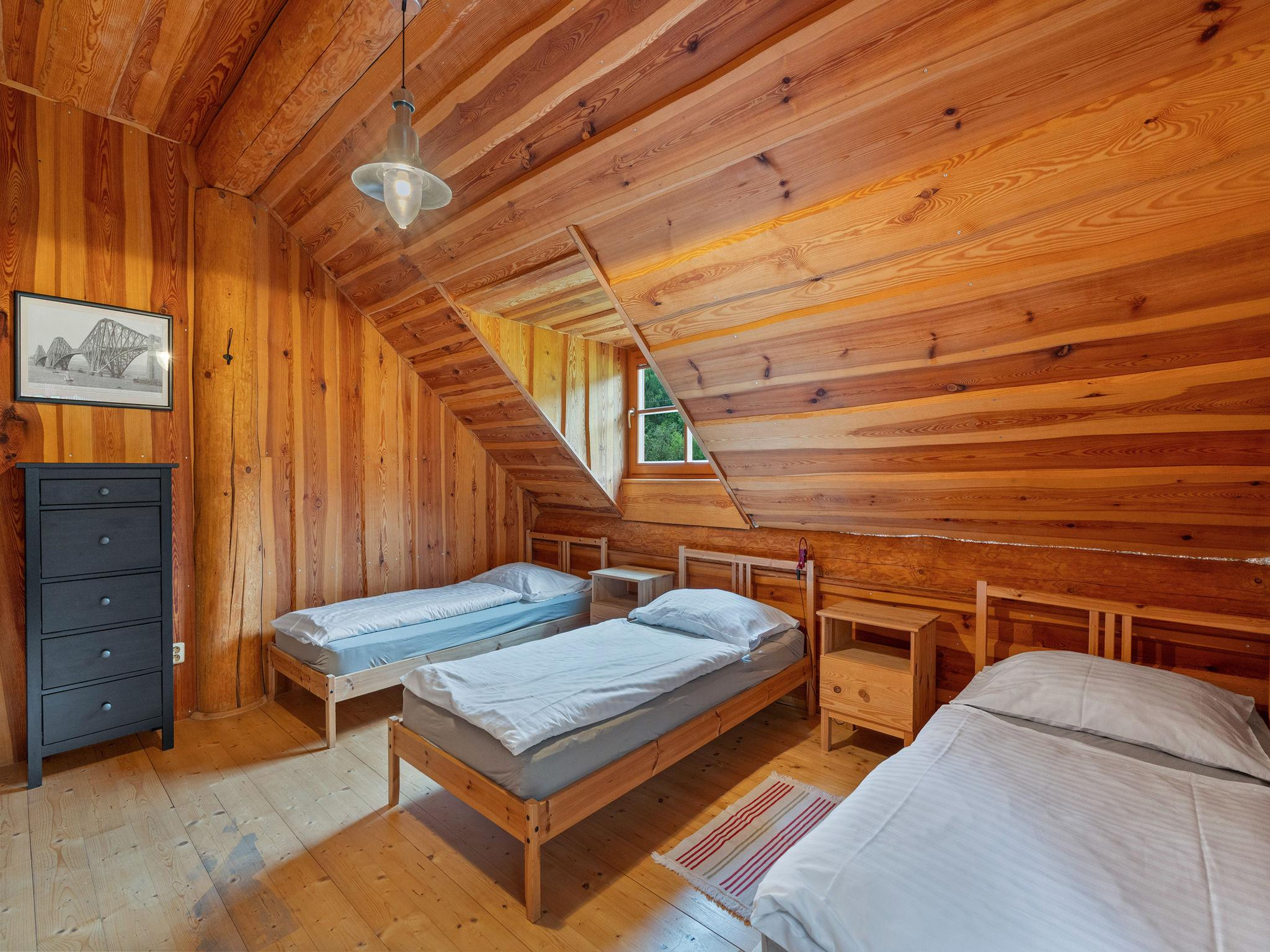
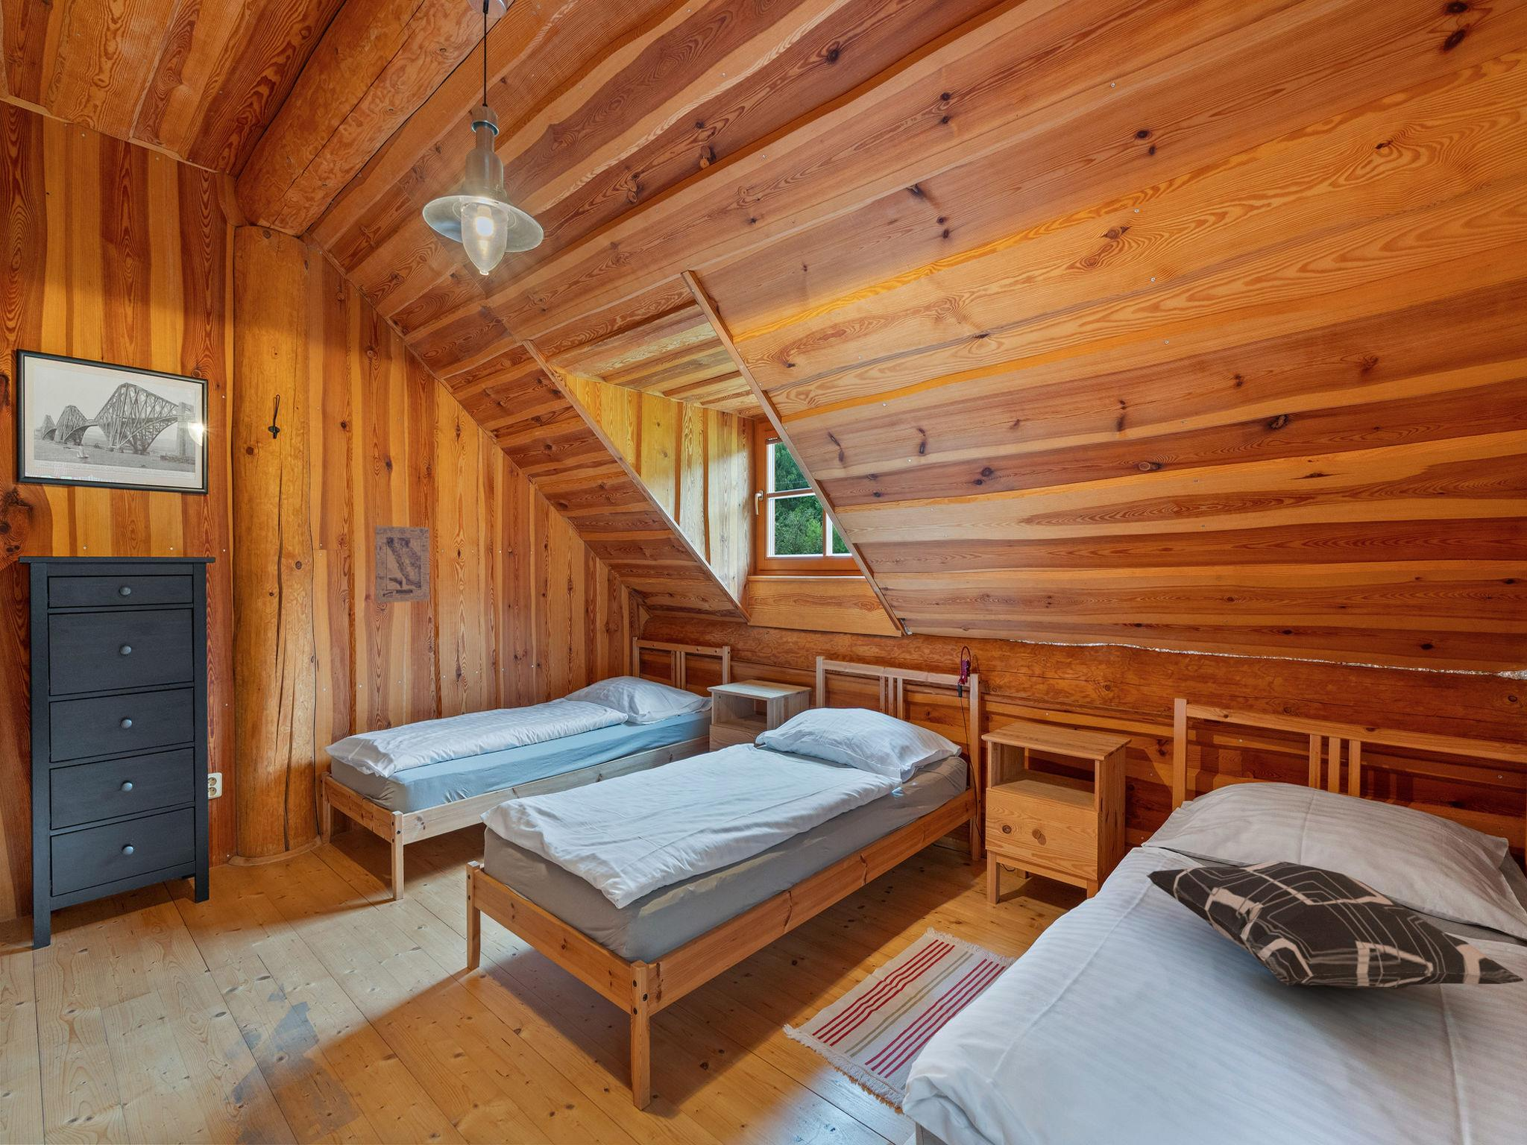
+ wall art [374,524,430,604]
+ decorative pillow [1145,860,1525,990]
